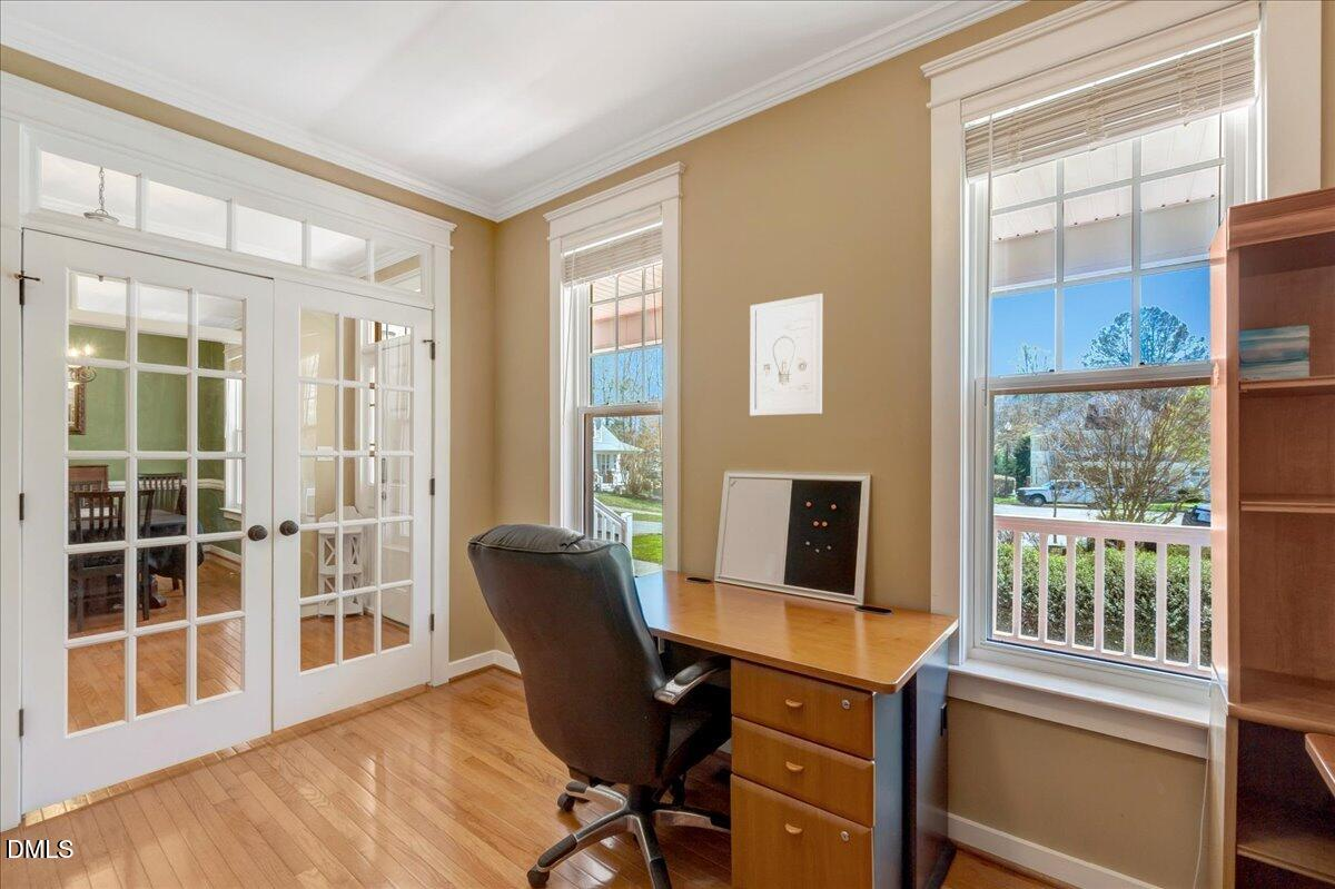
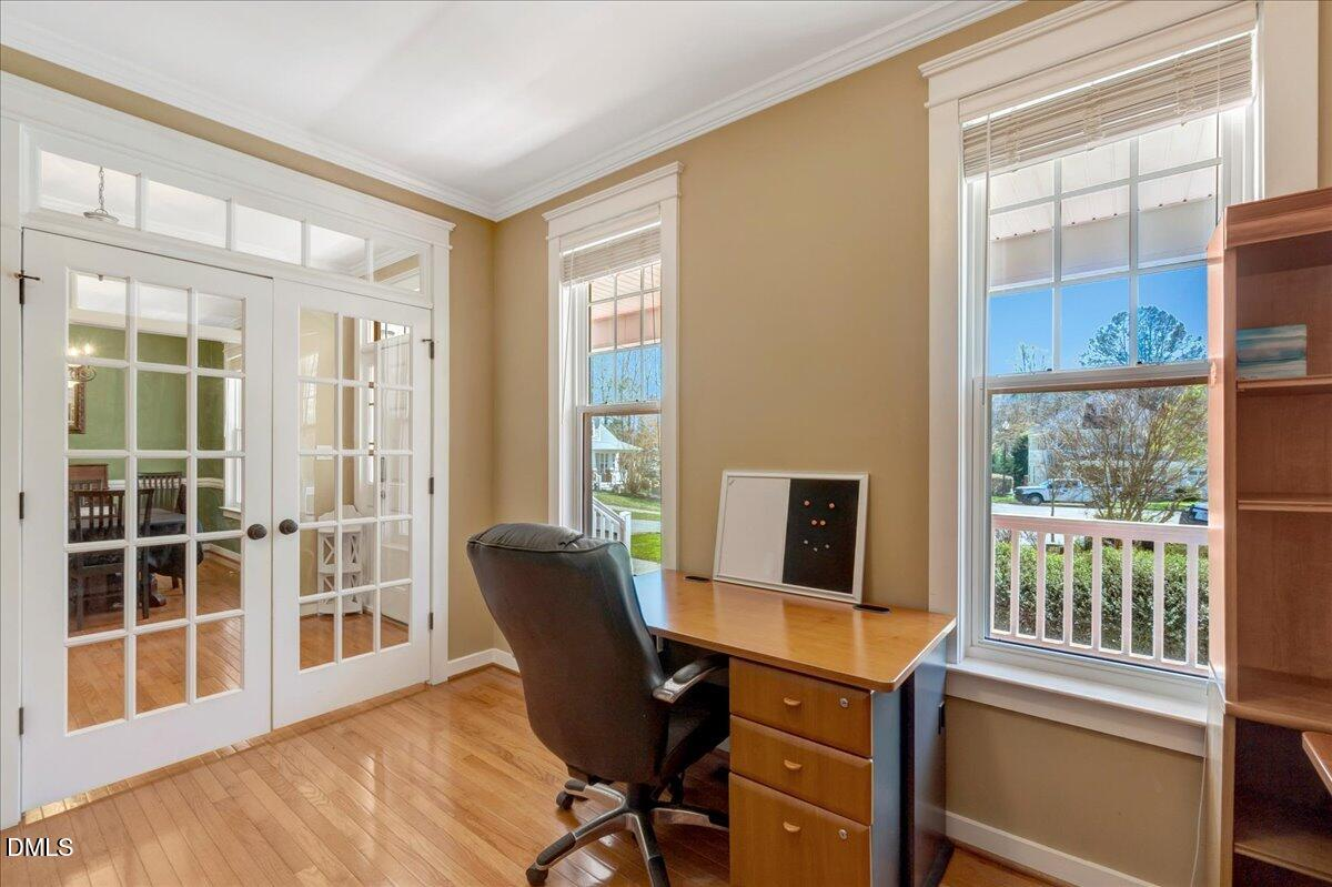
- wall art [749,293,823,416]
